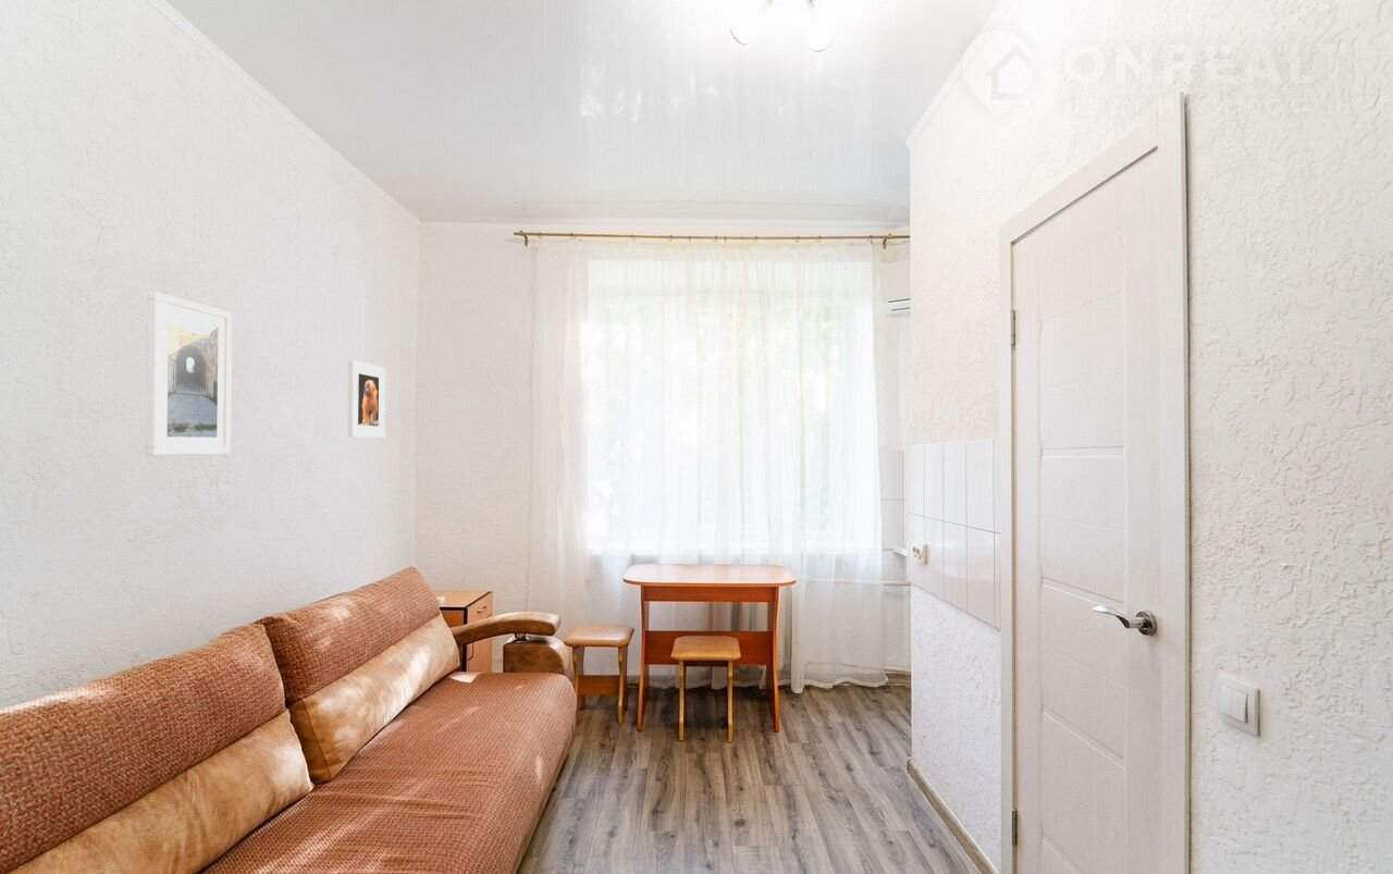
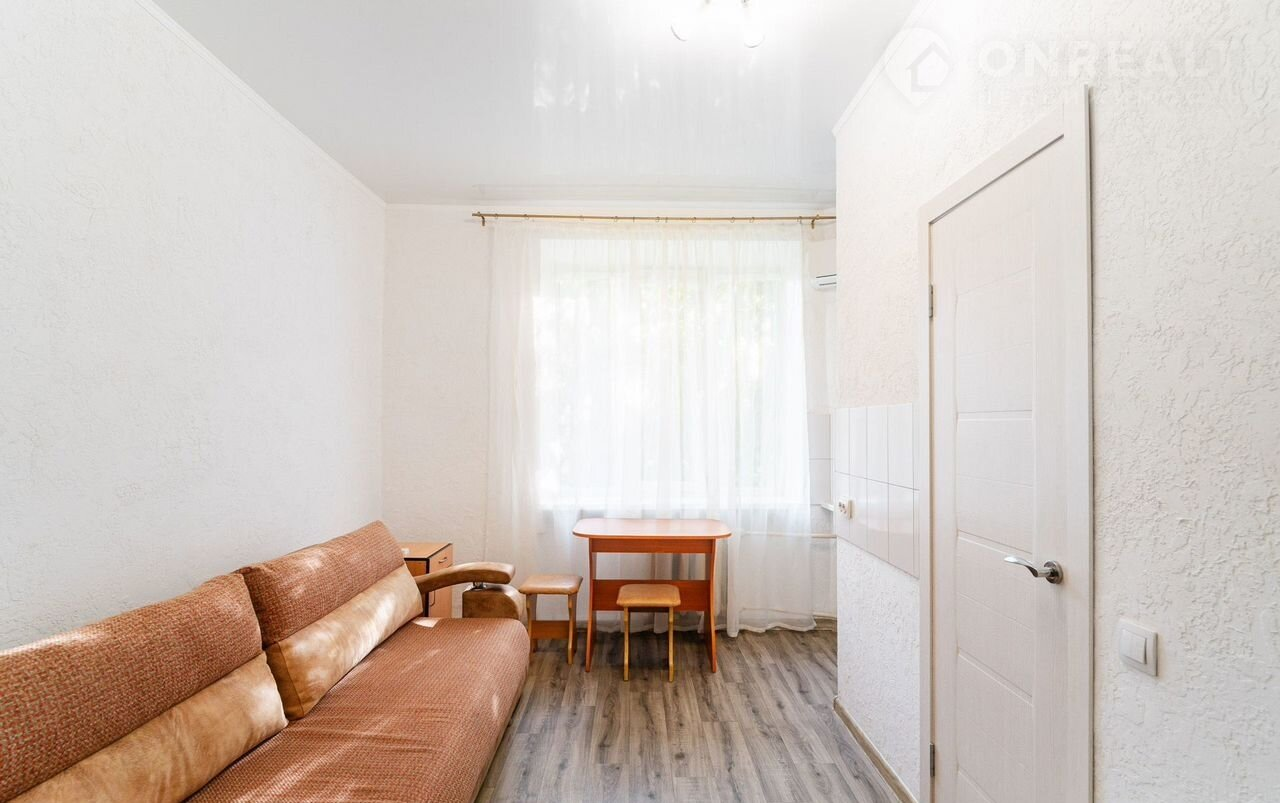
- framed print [145,291,233,457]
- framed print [347,359,386,439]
